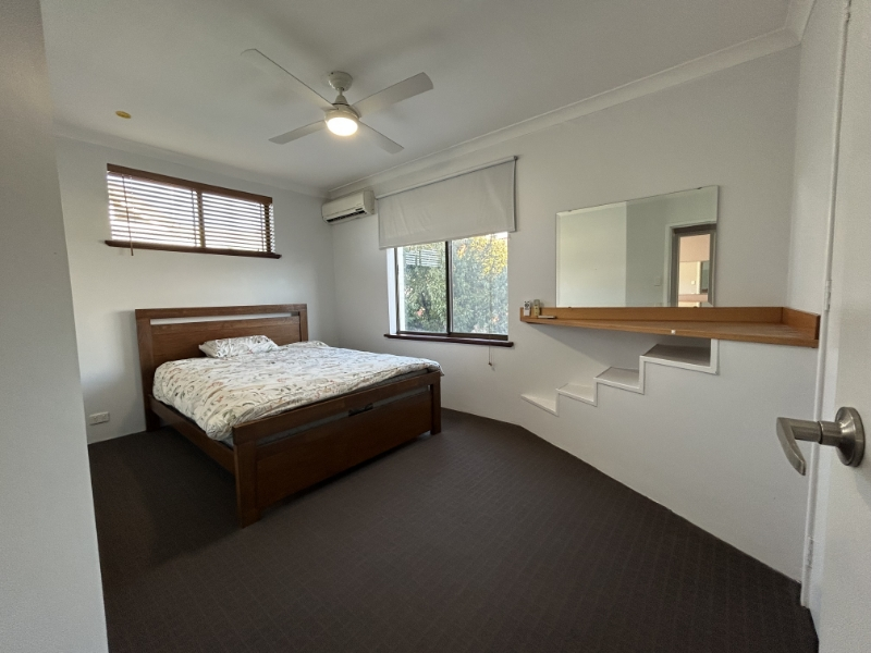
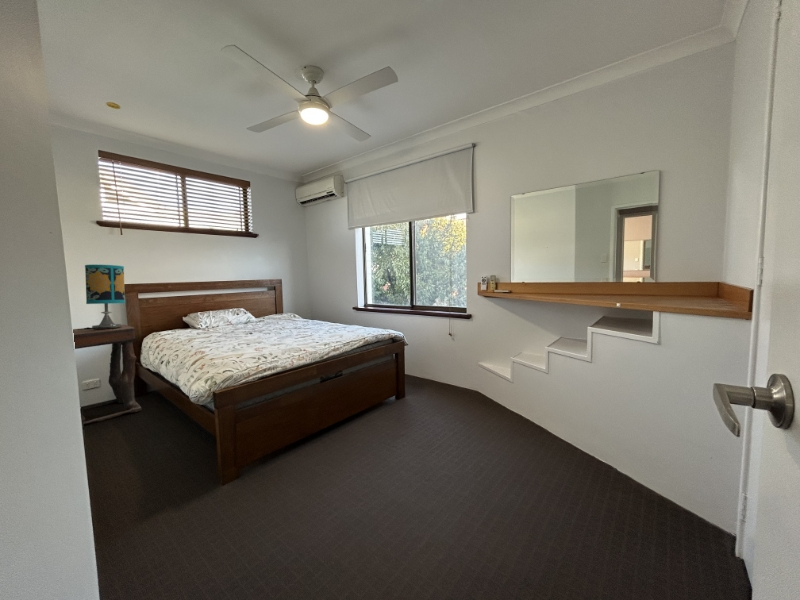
+ table lamp [76,264,126,330]
+ side table [72,324,143,425]
